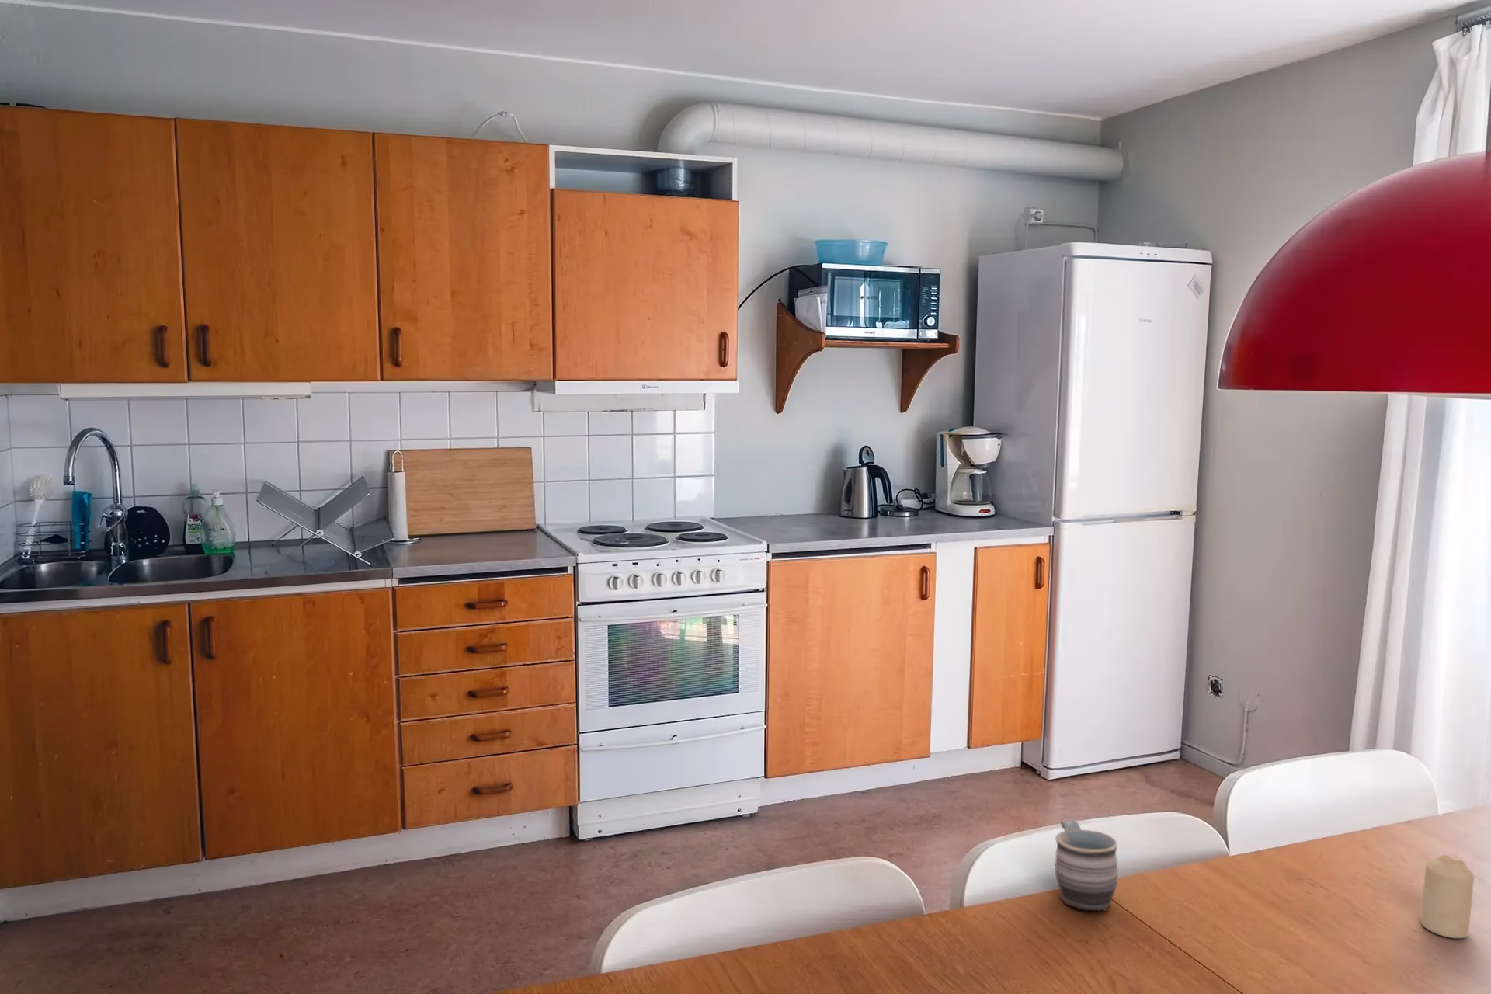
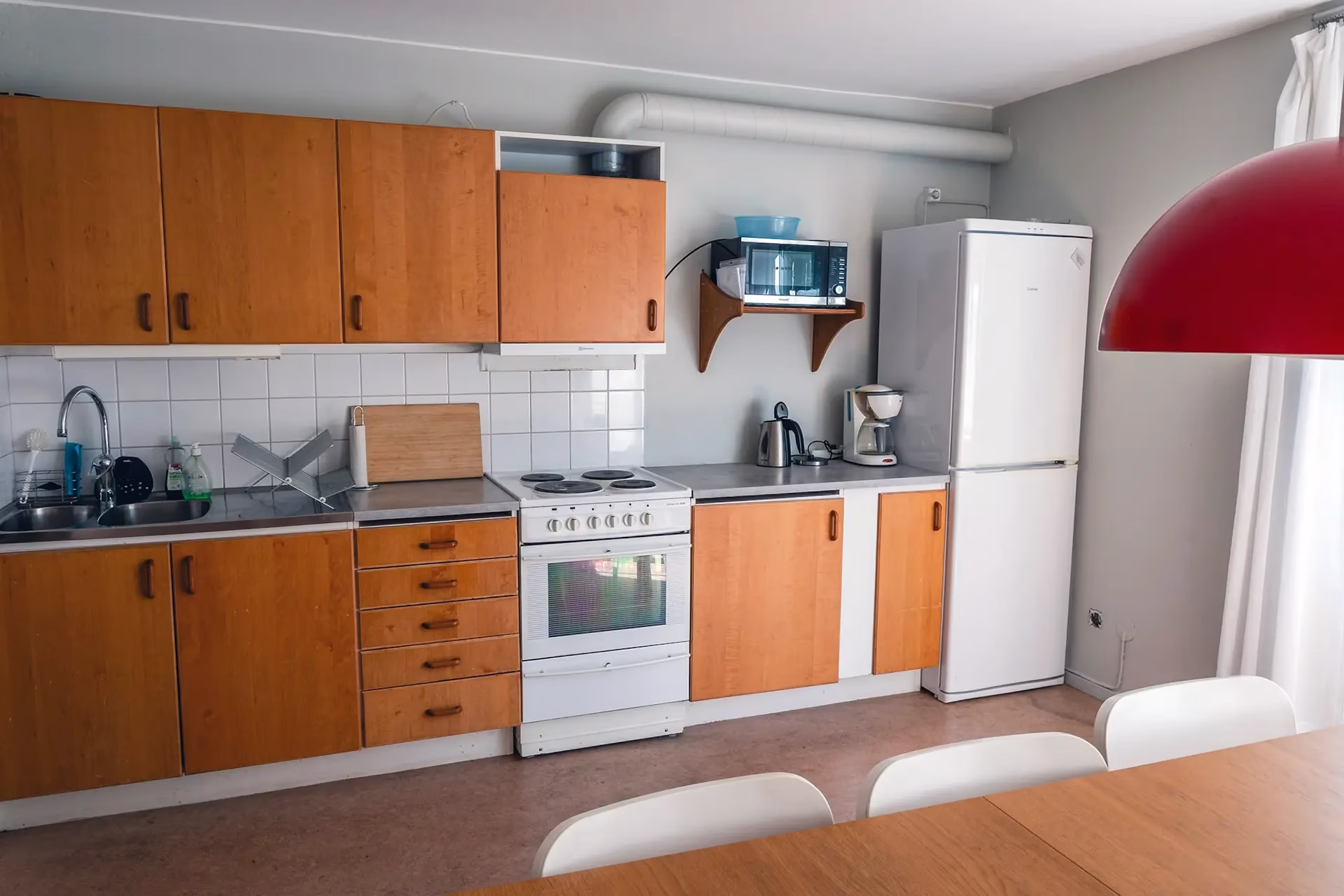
- mug [1055,820,1118,912]
- candle [1420,854,1474,939]
